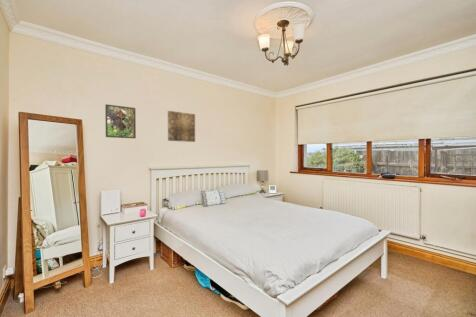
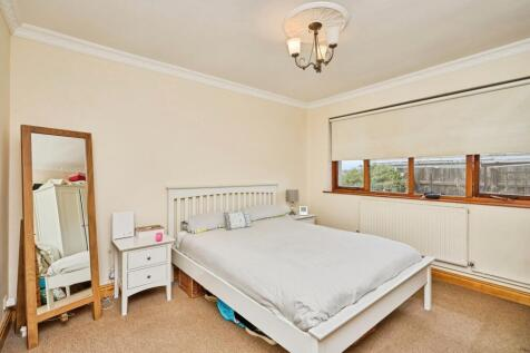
- wall art [167,110,196,143]
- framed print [104,103,137,139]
